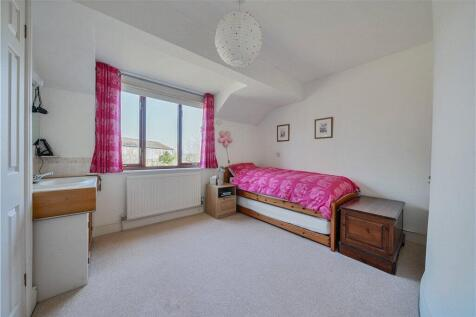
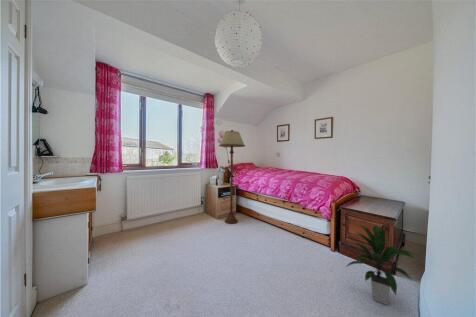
+ floor lamp [218,129,246,225]
+ indoor plant [344,223,418,306]
